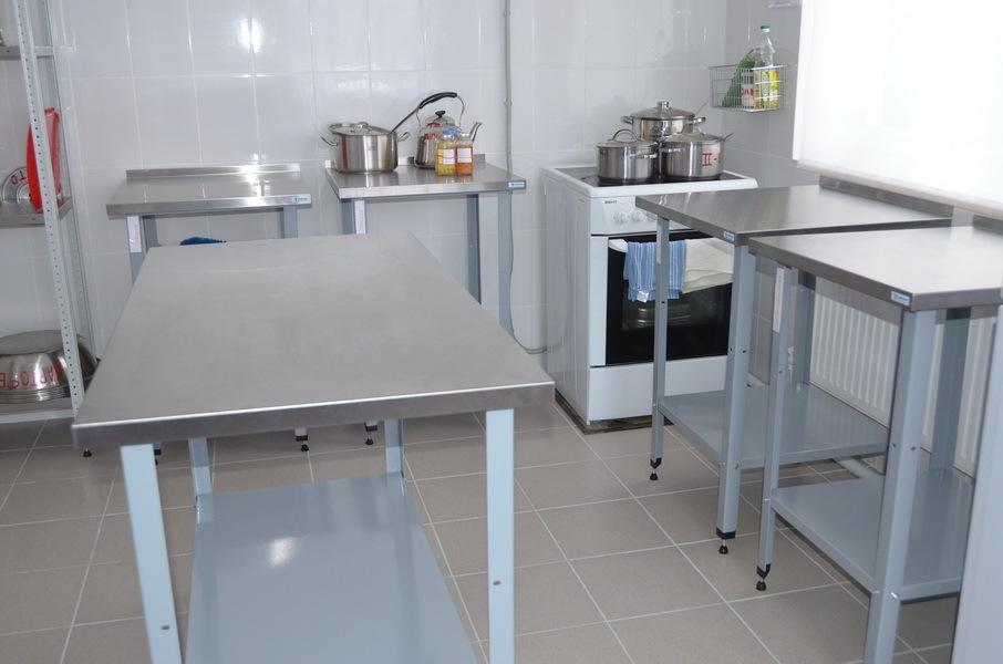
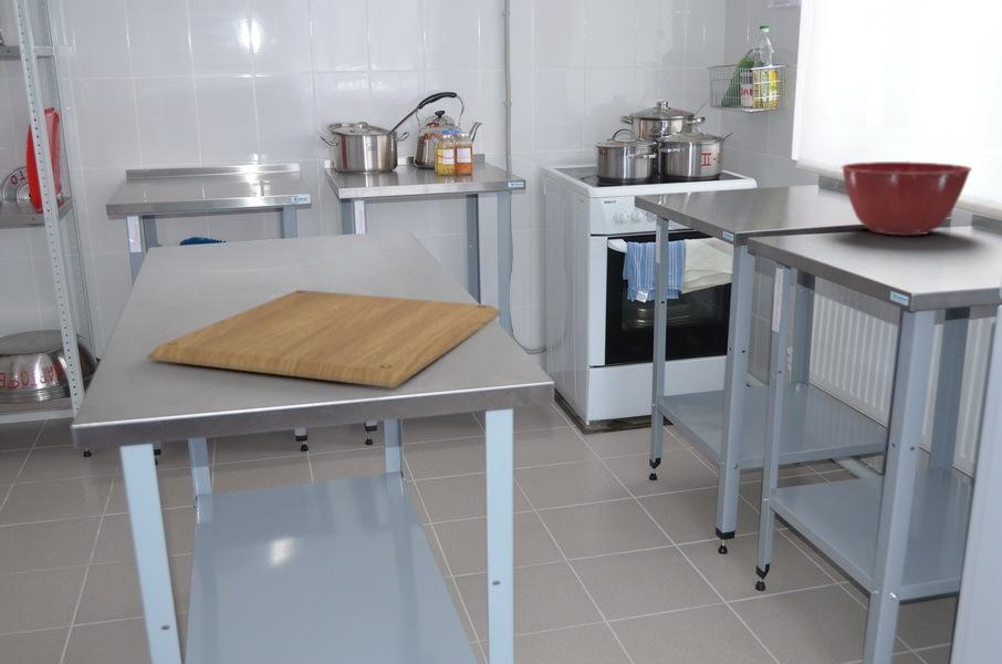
+ mixing bowl [841,160,973,237]
+ chopping board [147,289,502,388]
